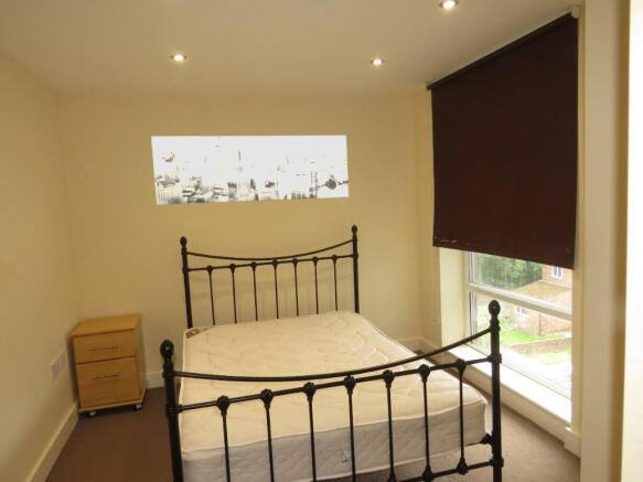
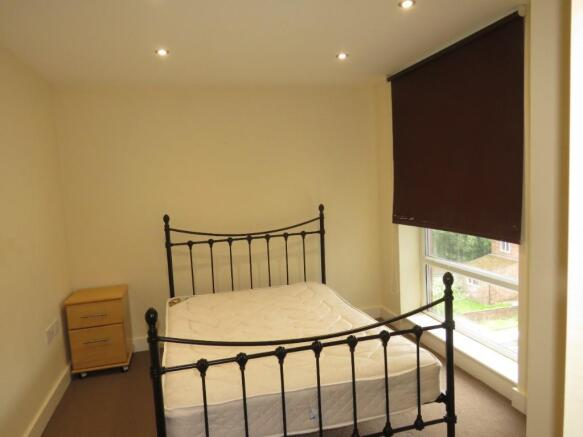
- wall art [150,135,350,206]
